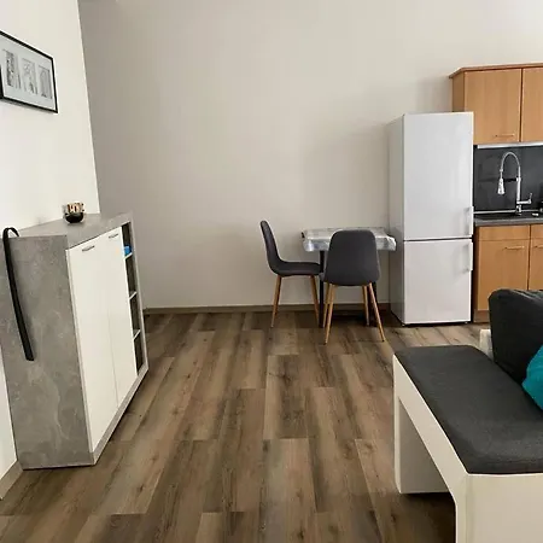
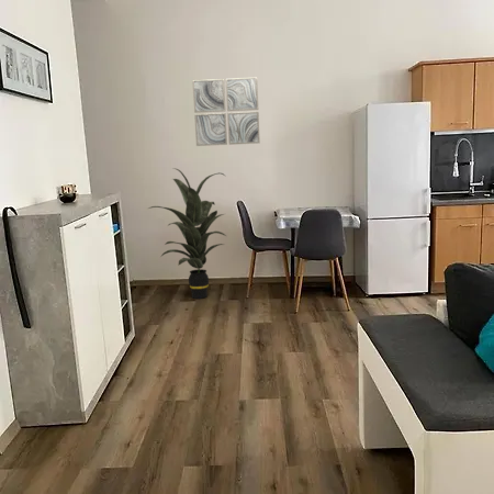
+ wall art [191,76,261,147]
+ indoor plant [147,167,227,300]
